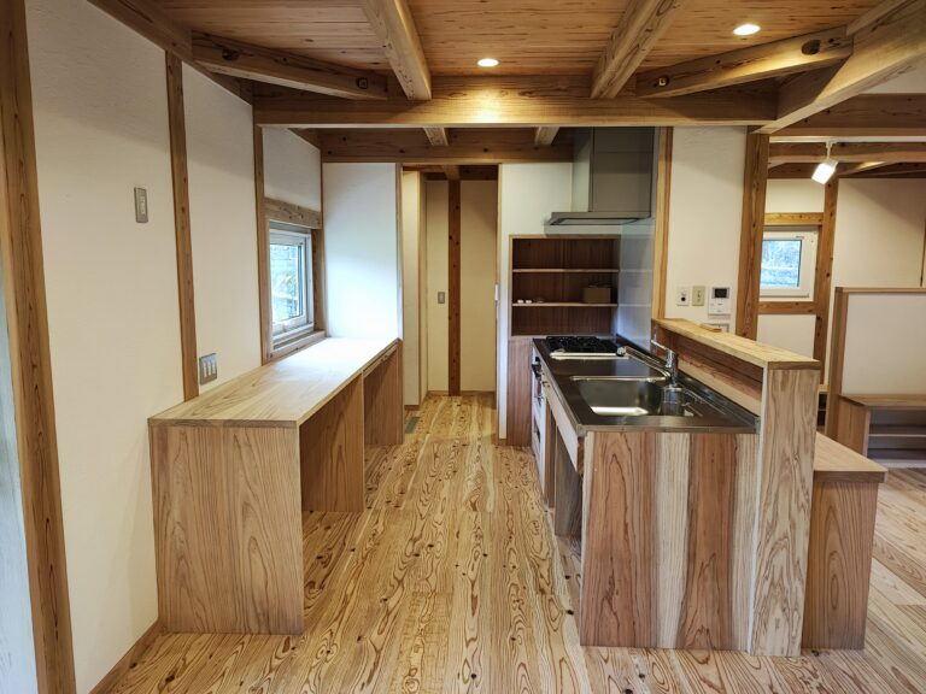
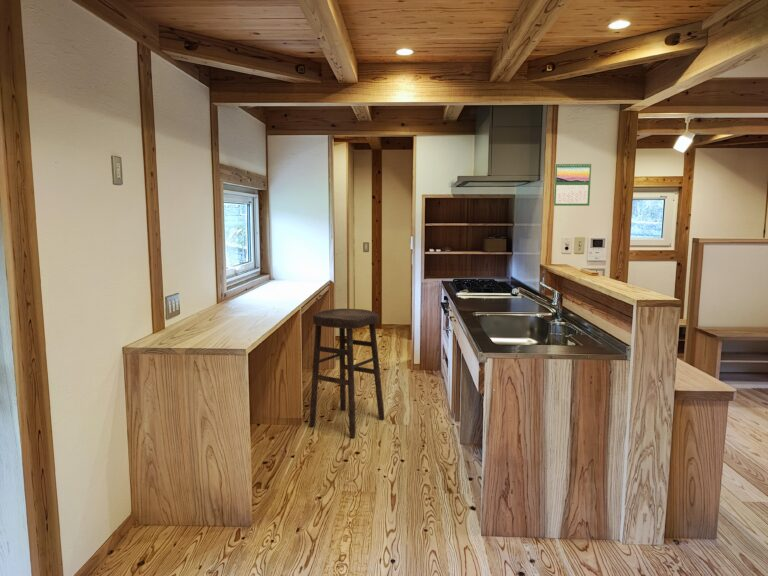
+ stool [309,308,385,439]
+ calendar [553,161,592,207]
